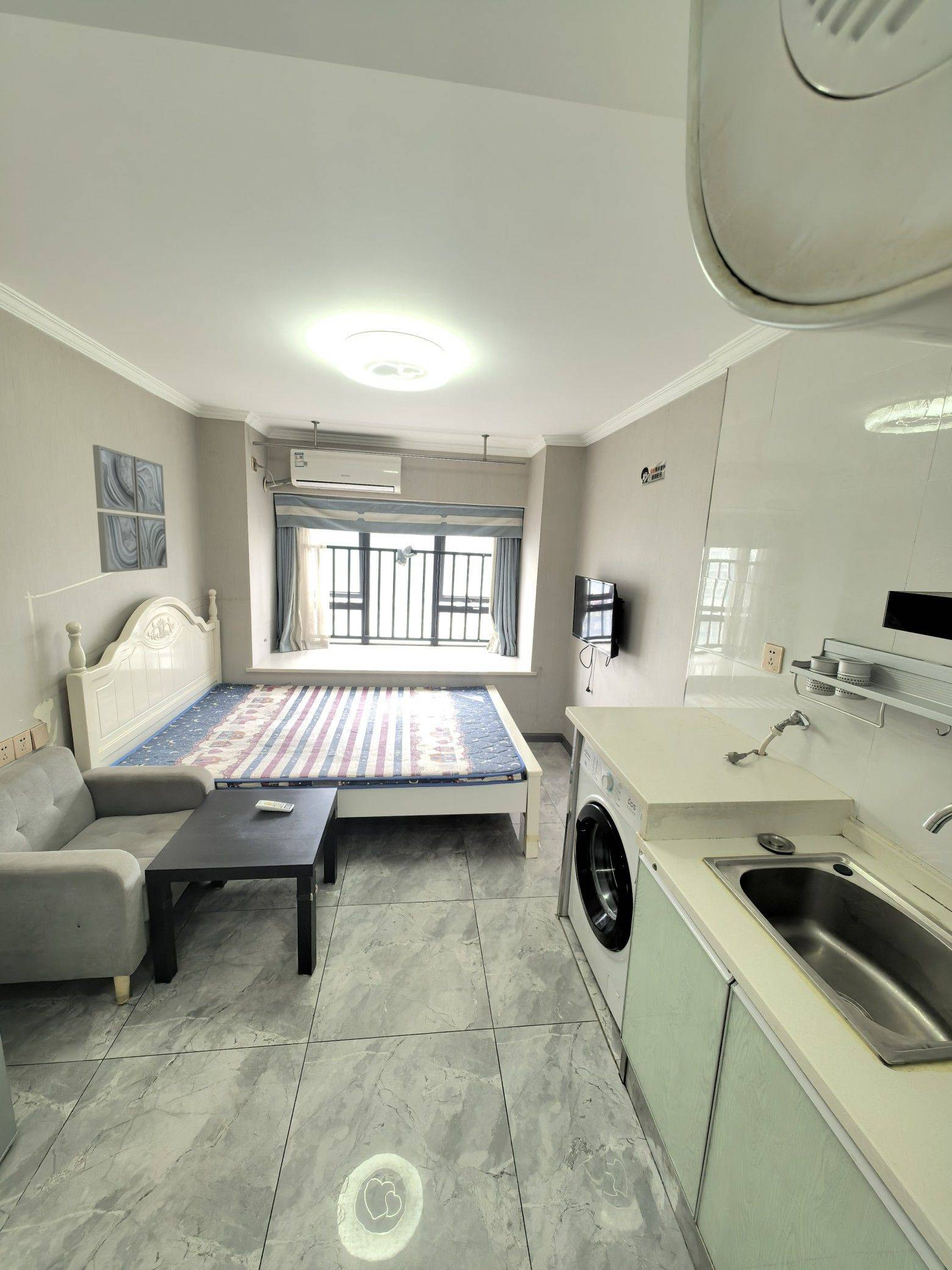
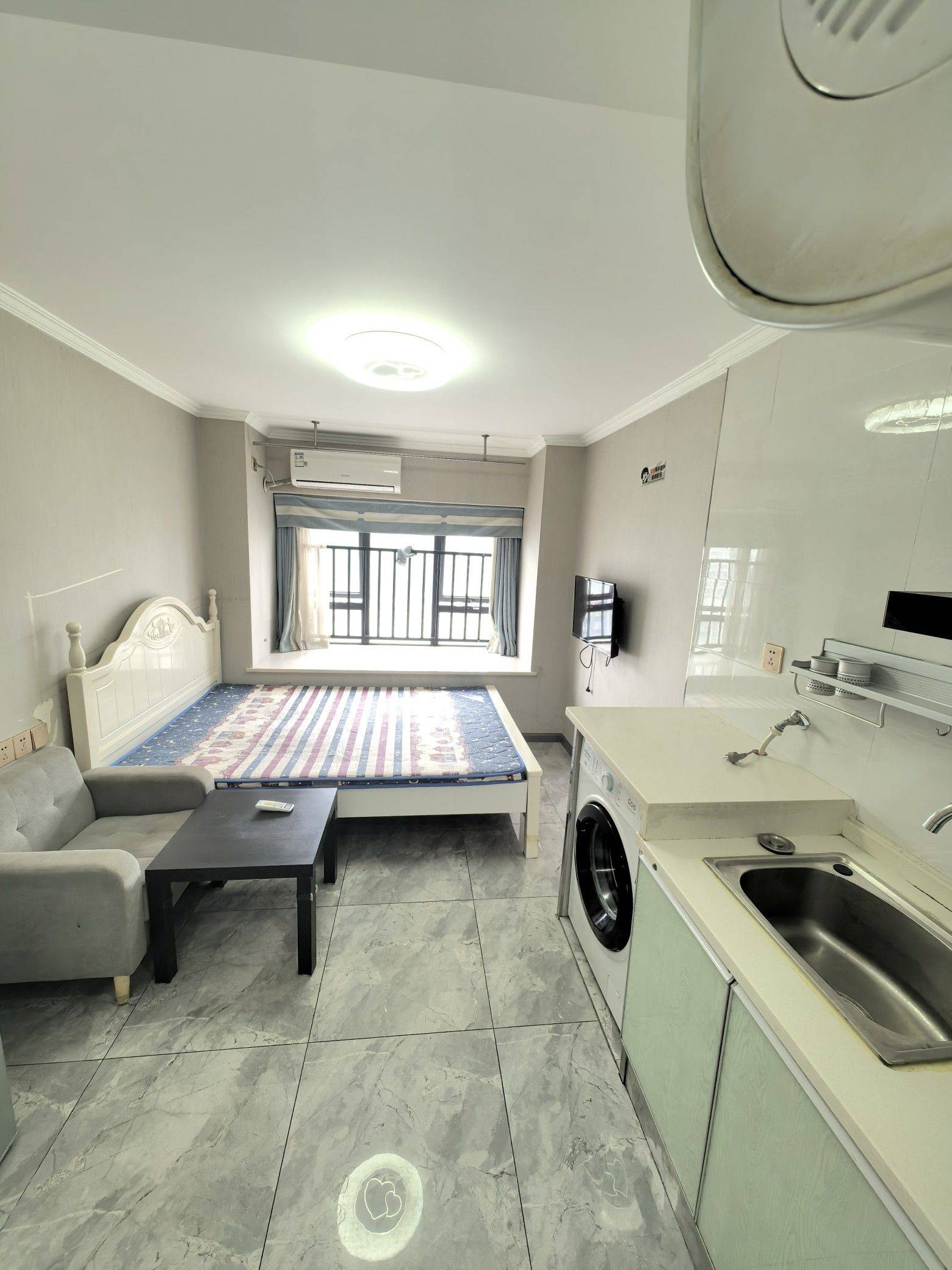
- wall art [92,445,168,573]
